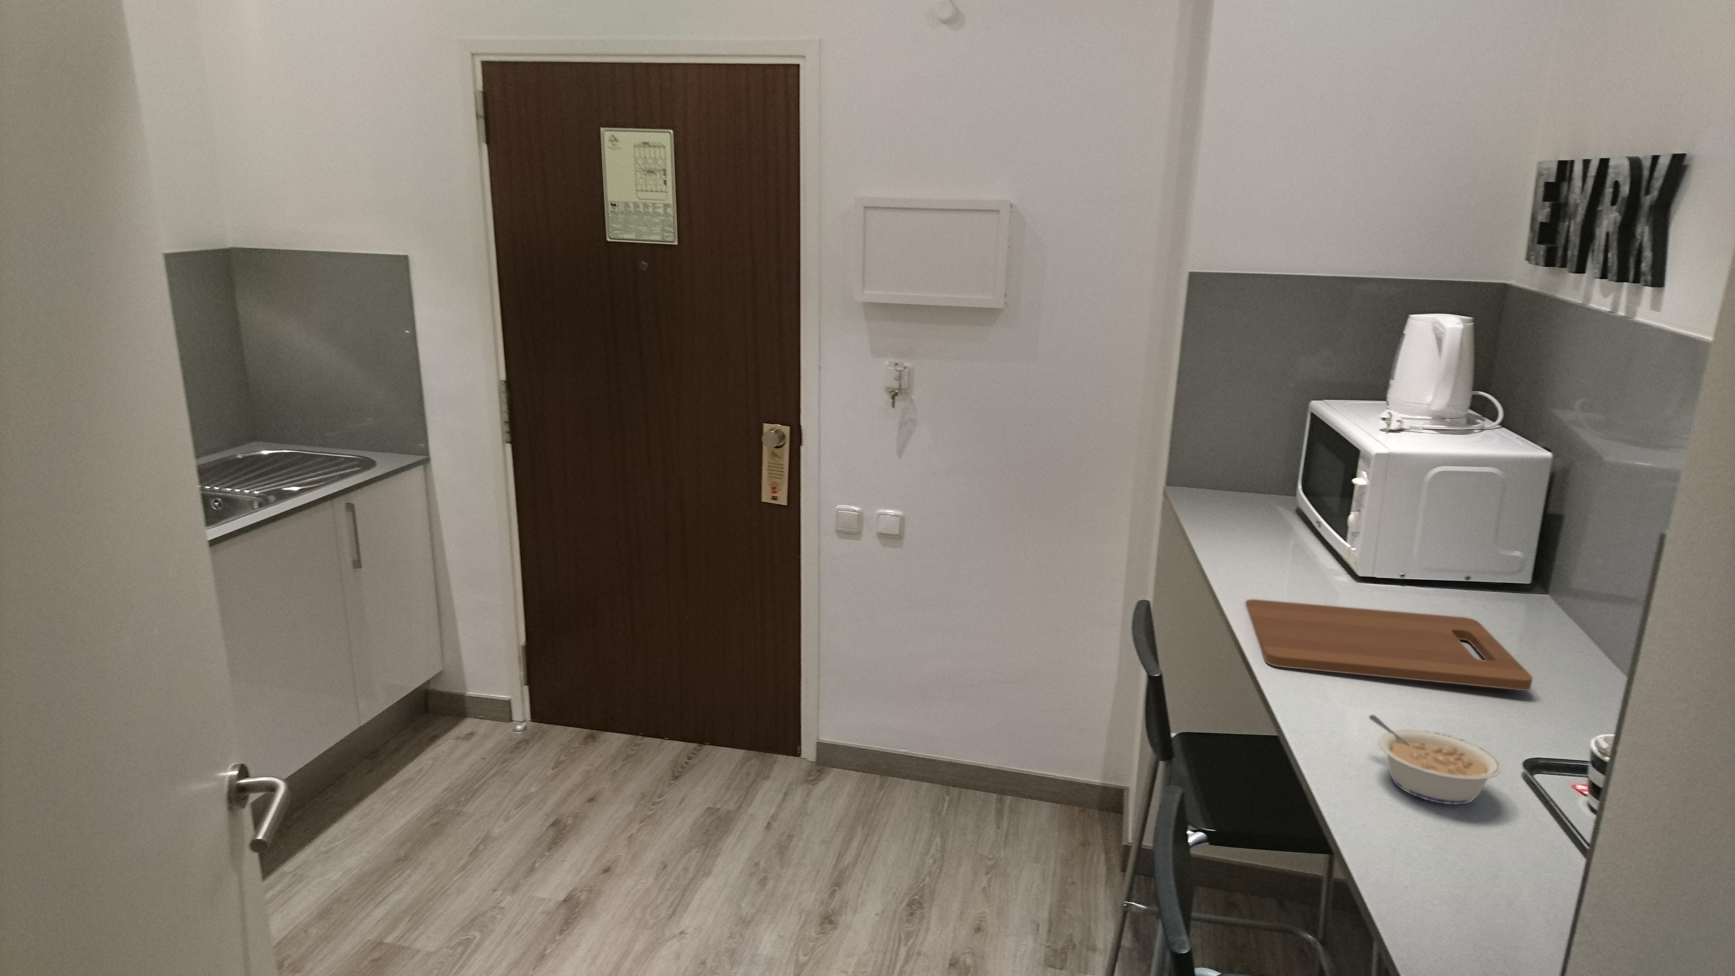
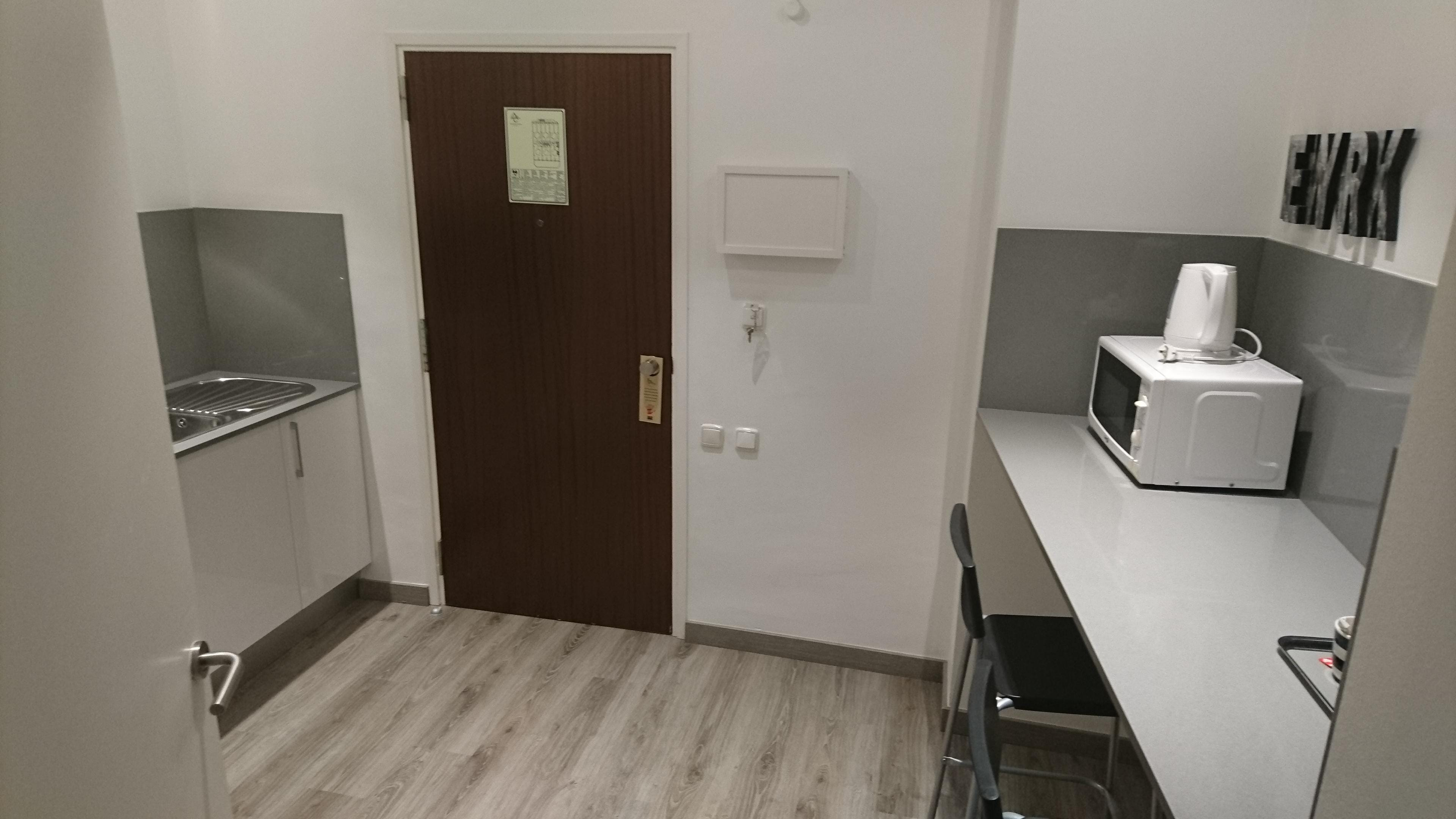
- cutting board [1245,598,1534,691]
- legume [1368,714,1503,804]
